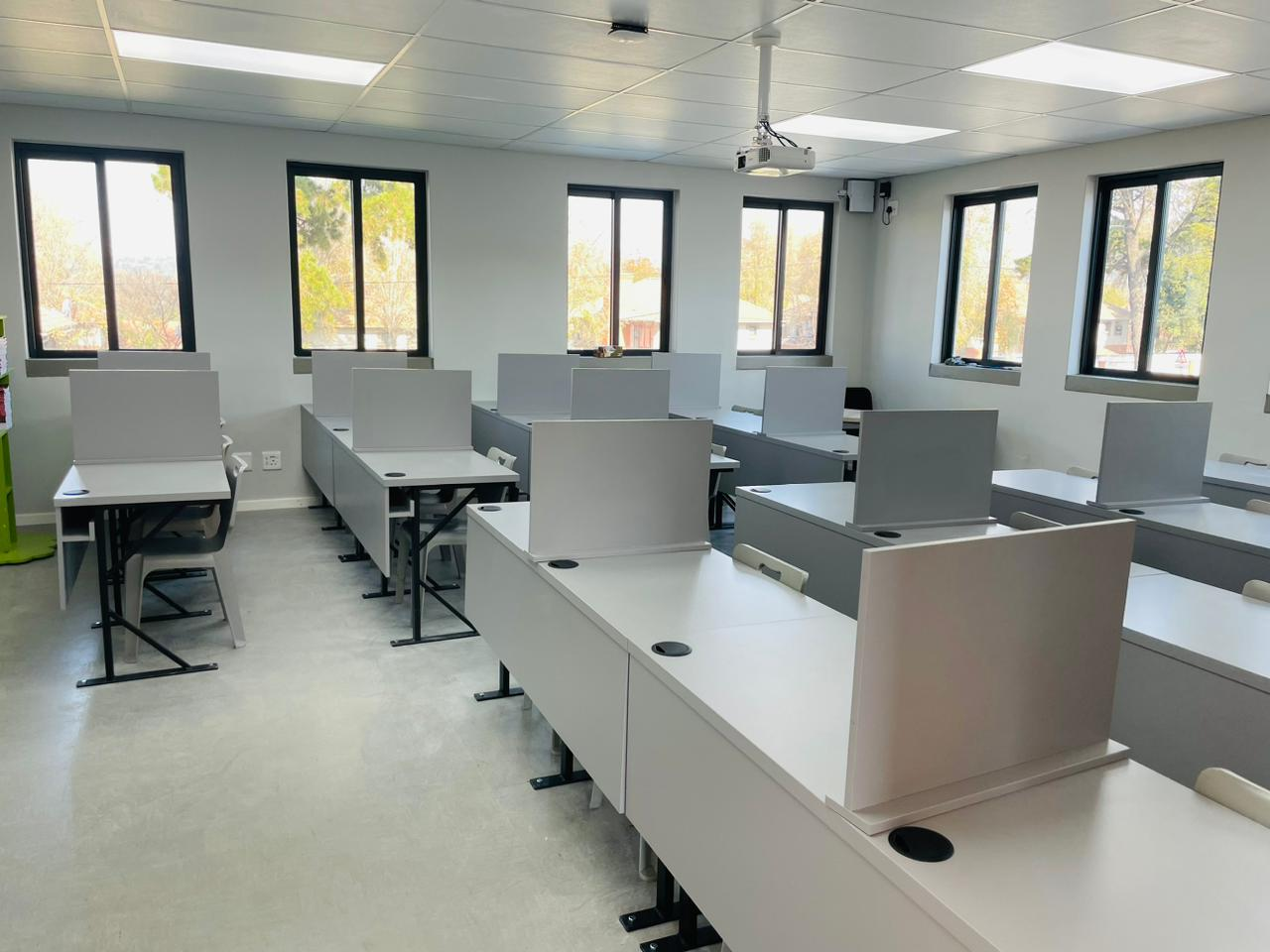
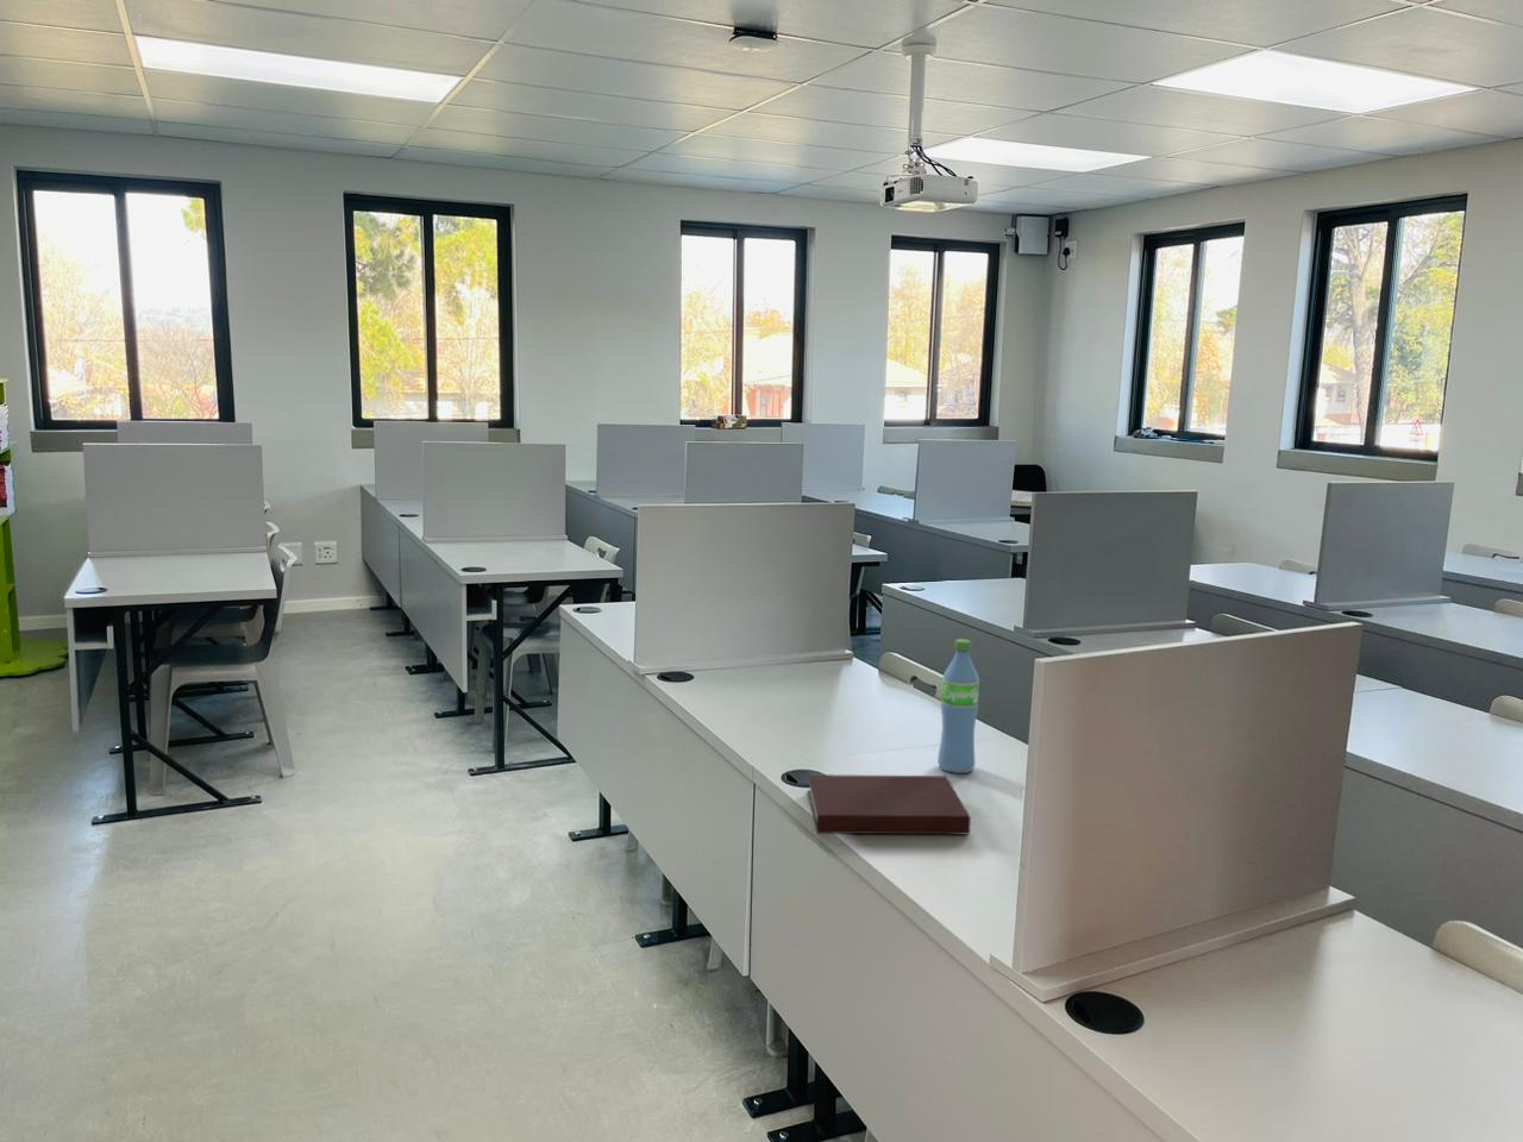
+ notebook [807,774,973,835]
+ water bottle [937,638,981,775]
